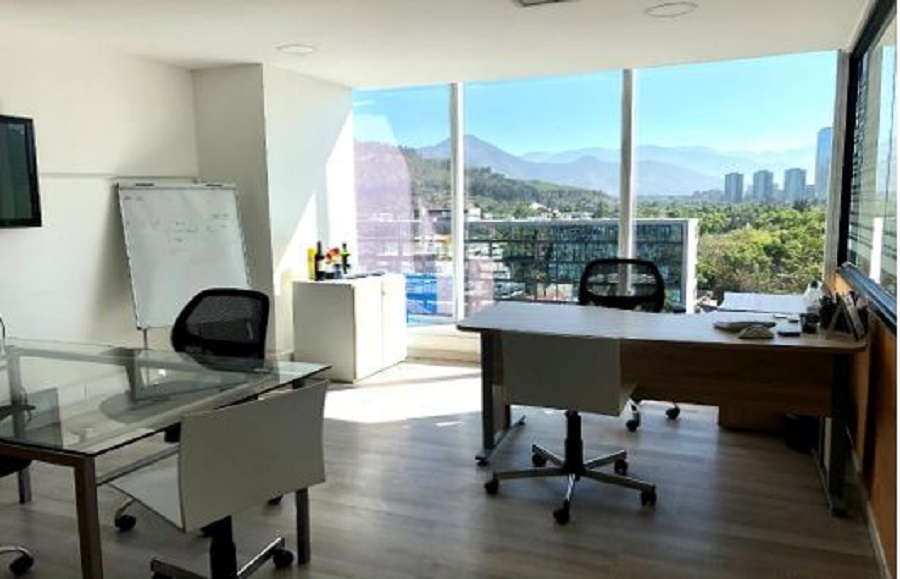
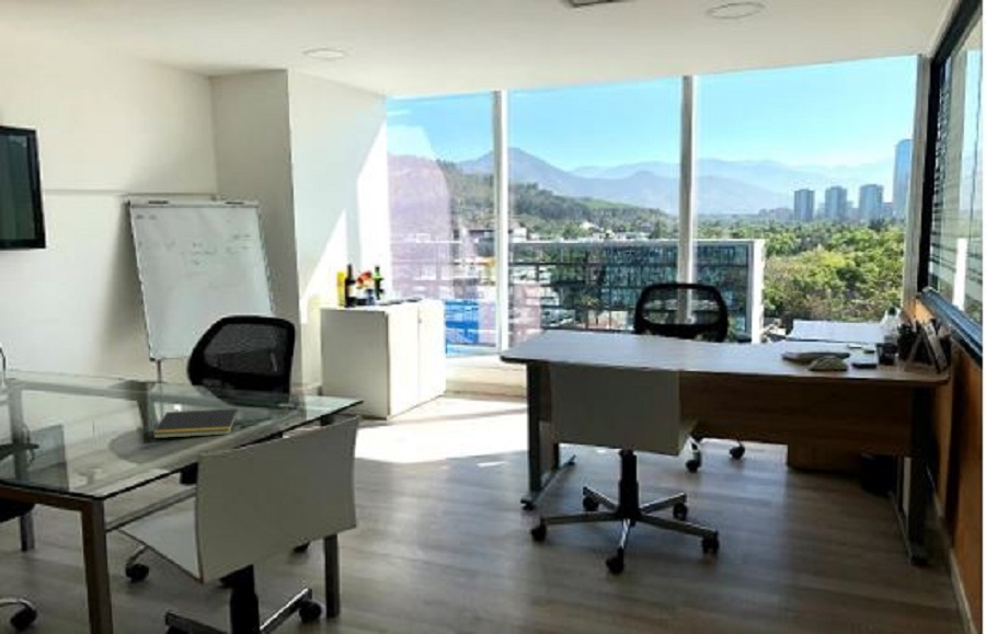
+ notepad [152,407,239,439]
